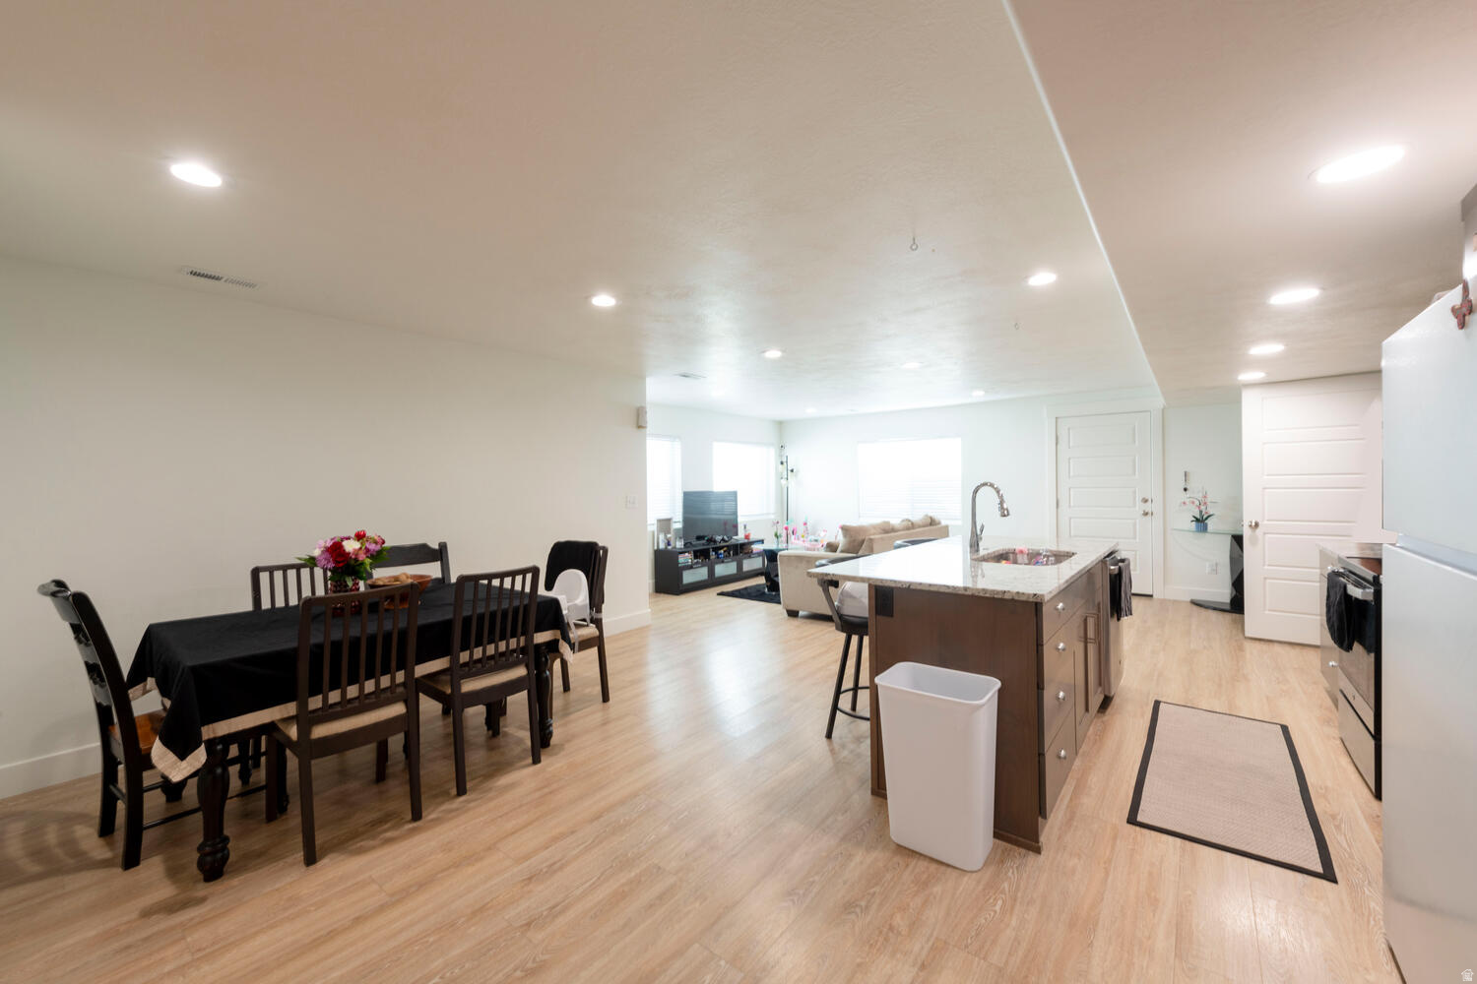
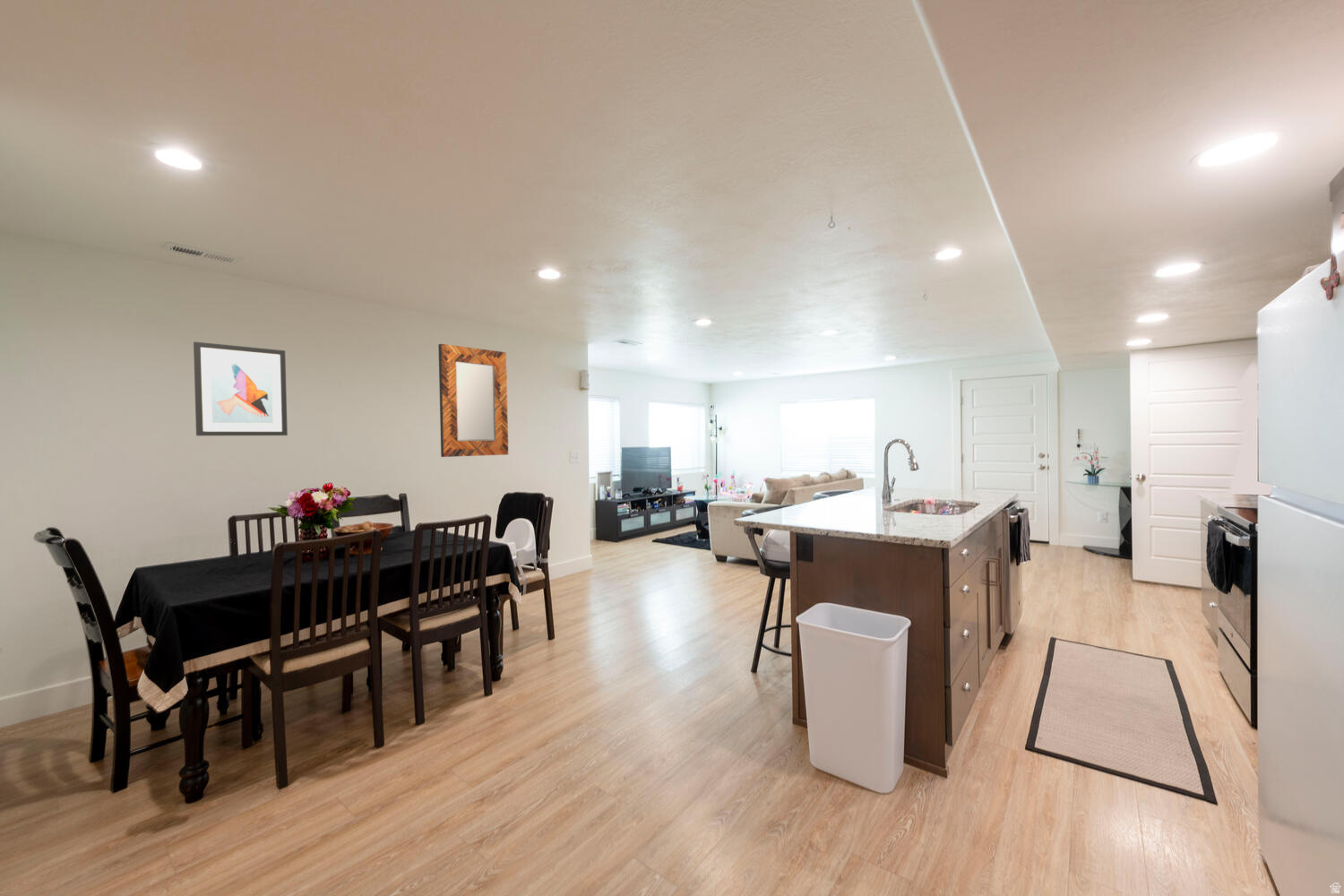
+ home mirror [437,343,509,458]
+ wall art [193,340,289,436]
